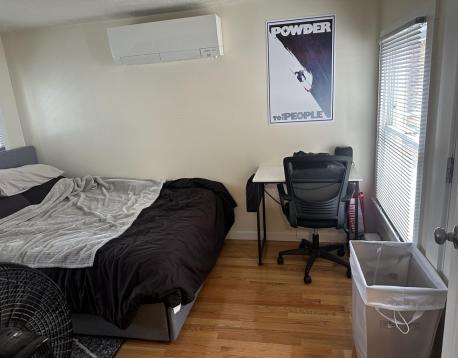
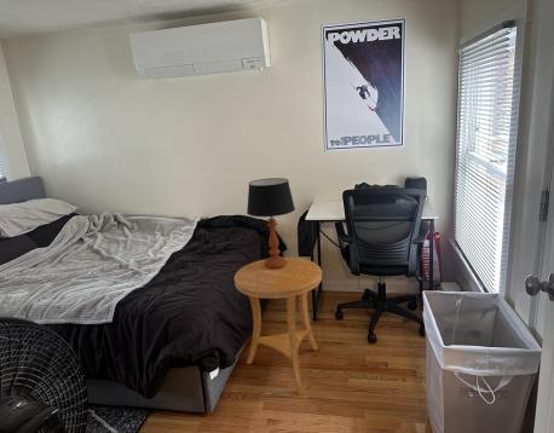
+ side table [233,256,323,397]
+ table lamp [246,177,296,269]
